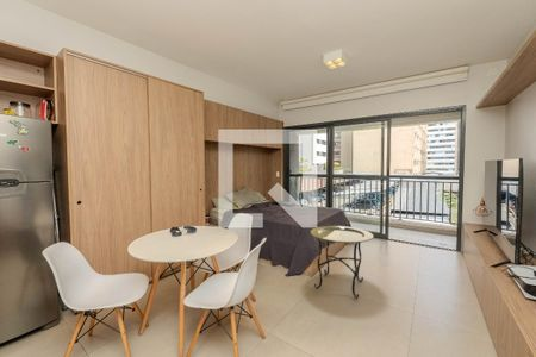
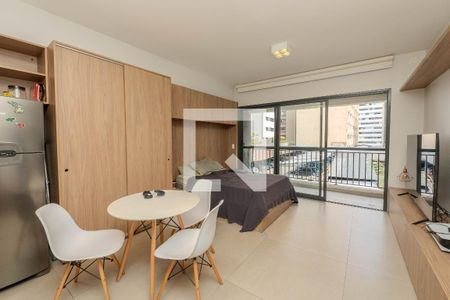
- side table [310,225,374,300]
